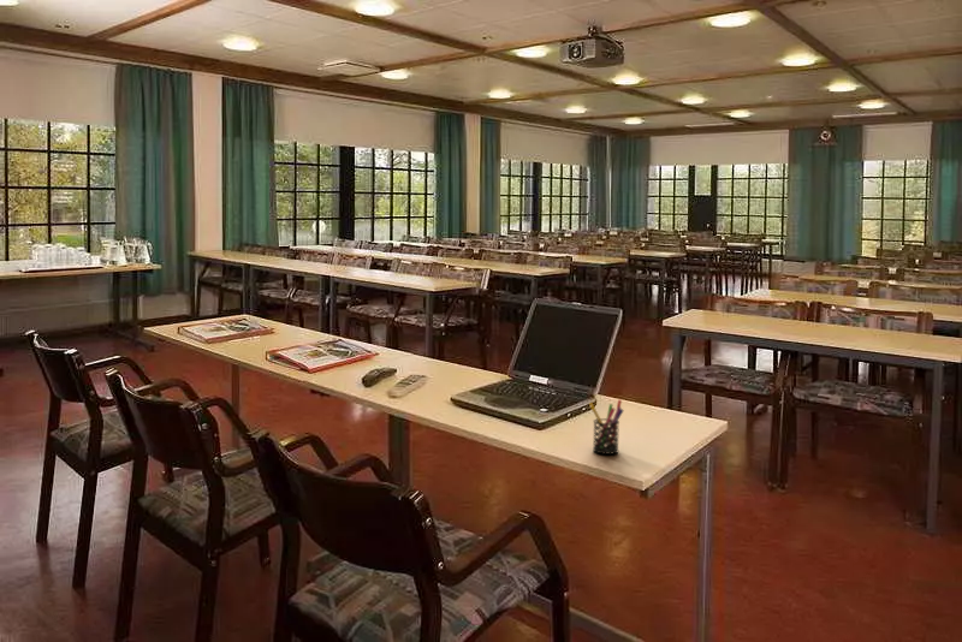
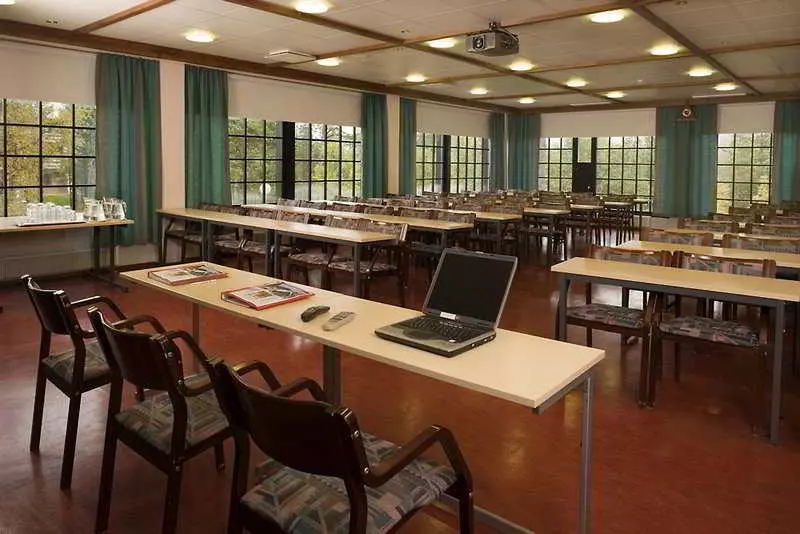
- pen holder [588,398,624,456]
